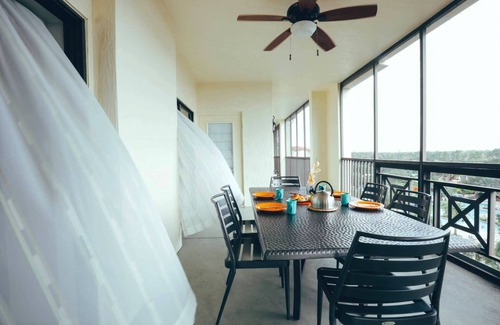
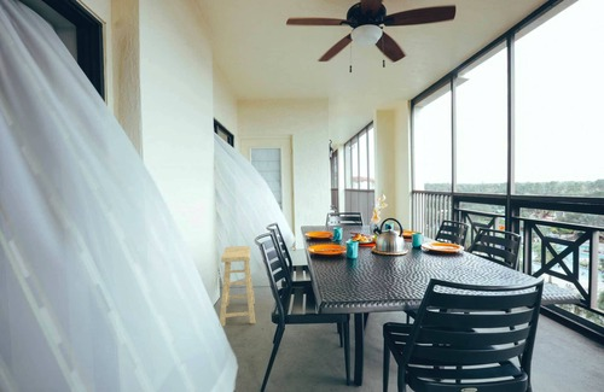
+ stool [219,245,256,328]
